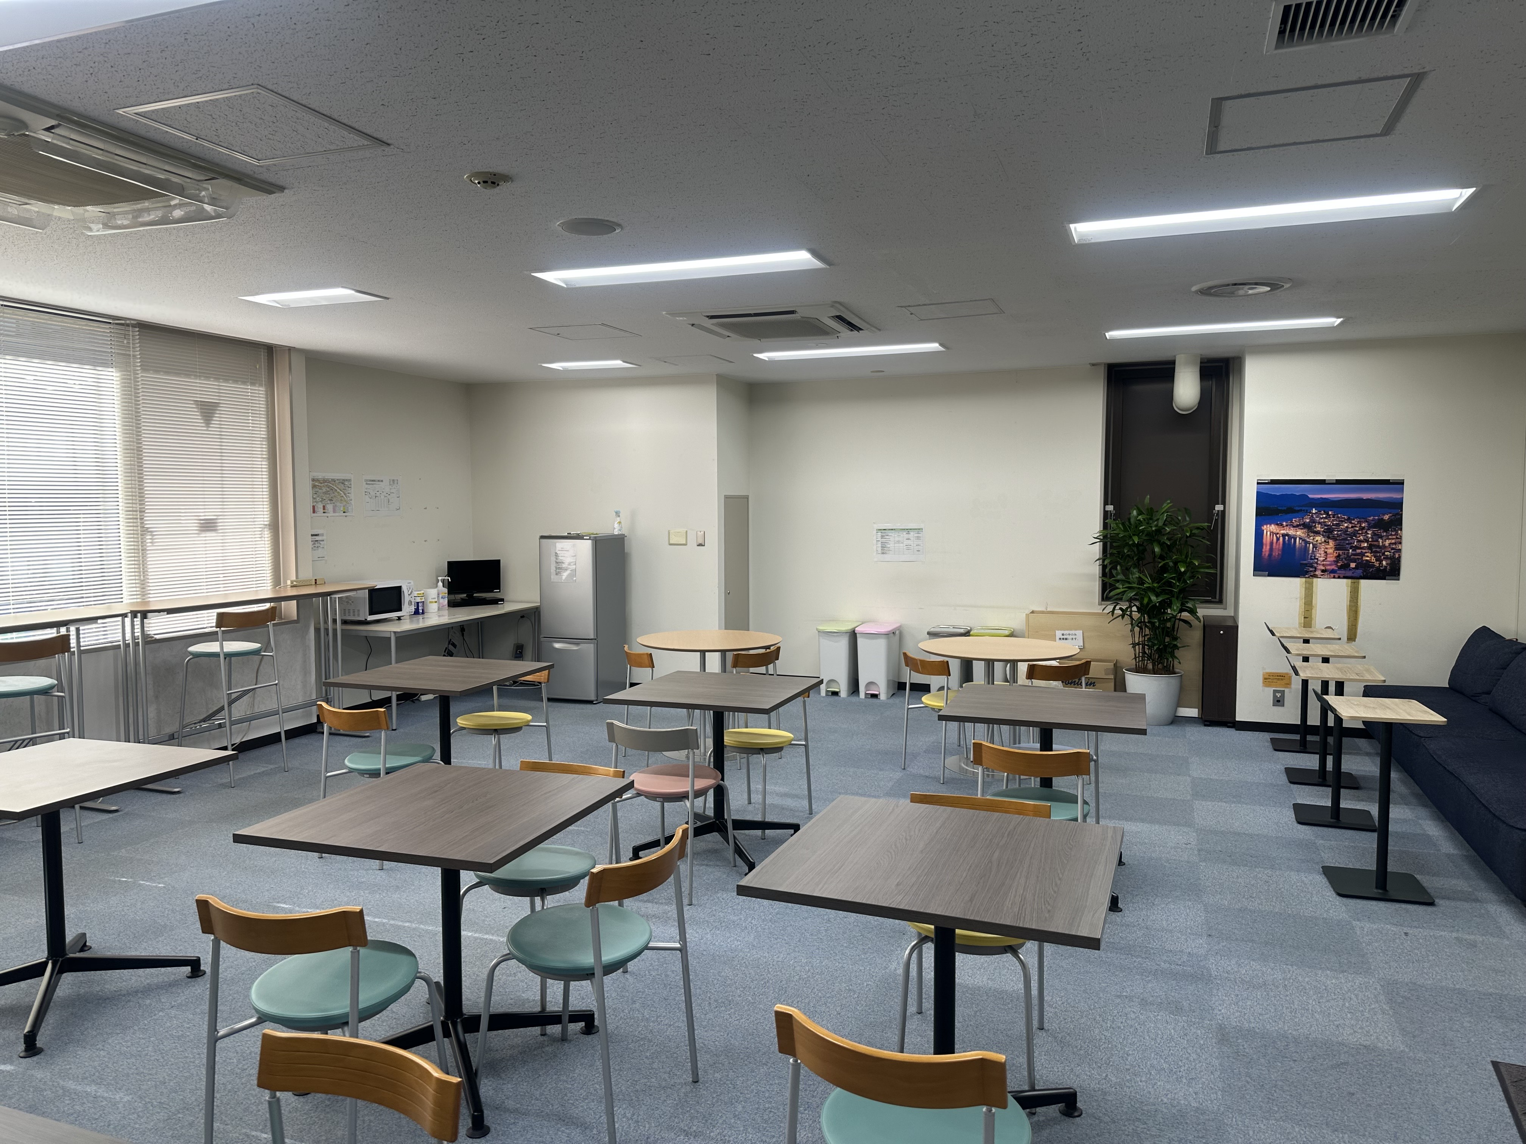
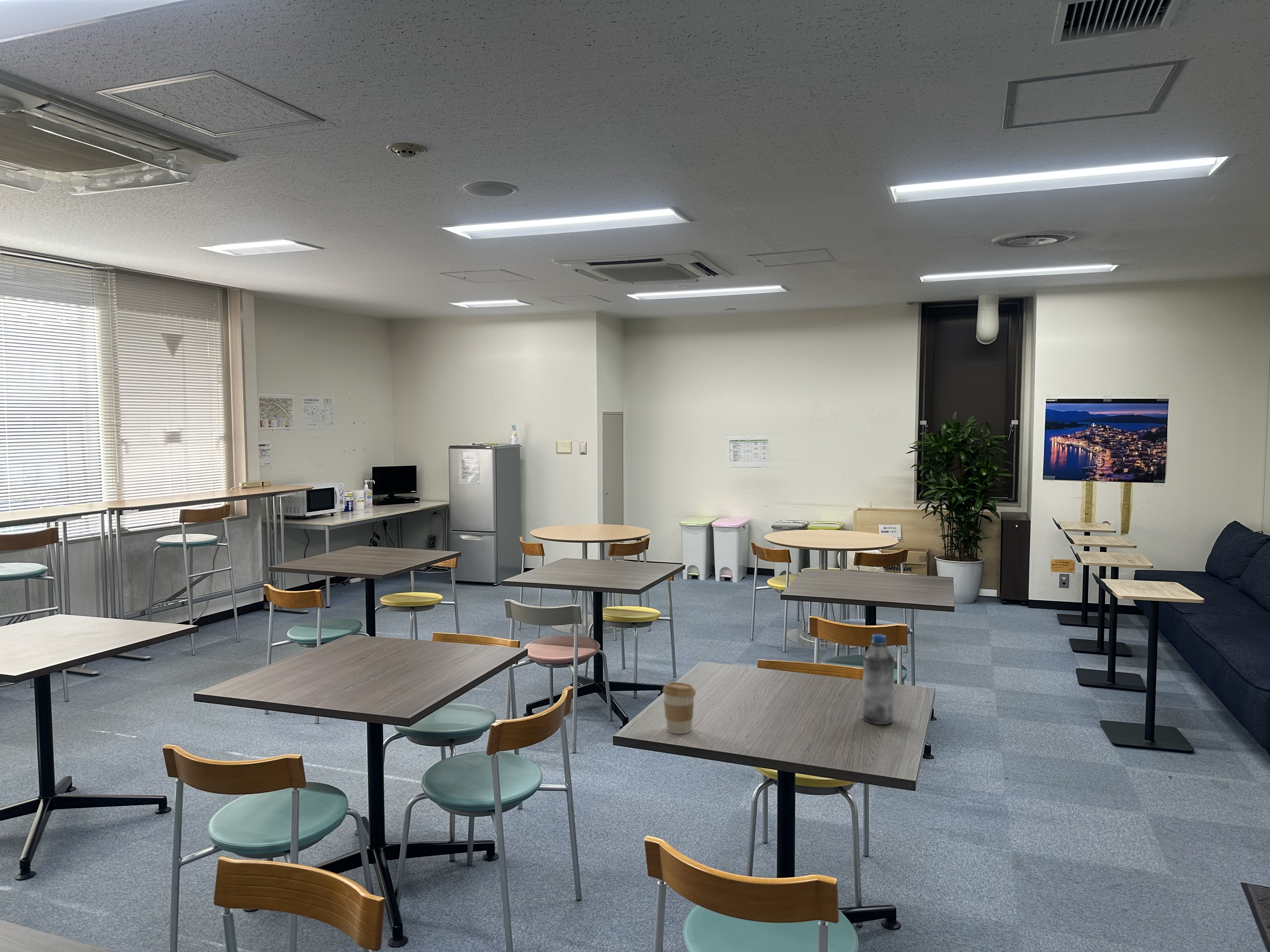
+ water bottle [862,634,895,725]
+ coffee cup [662,682,696,734]
